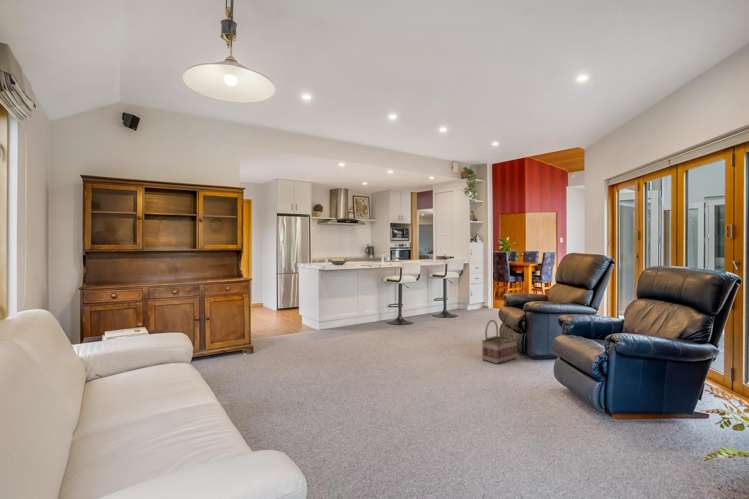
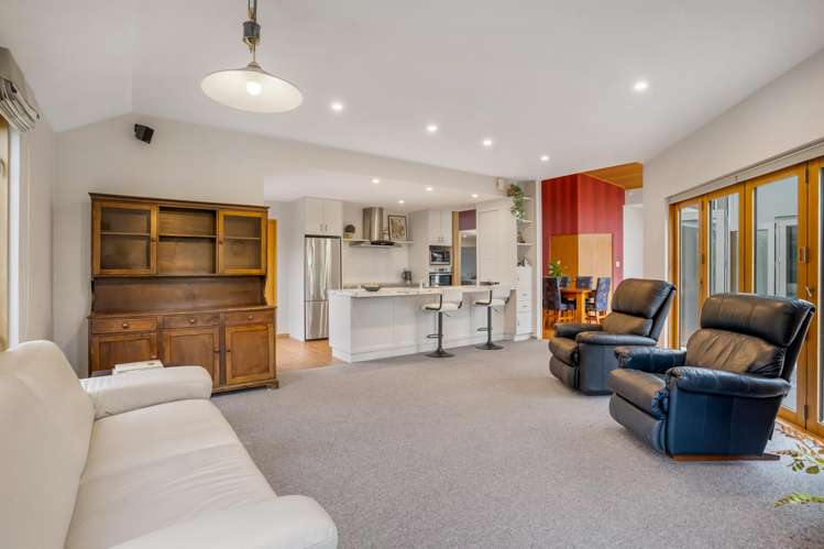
- basket [481,319,518,365]
